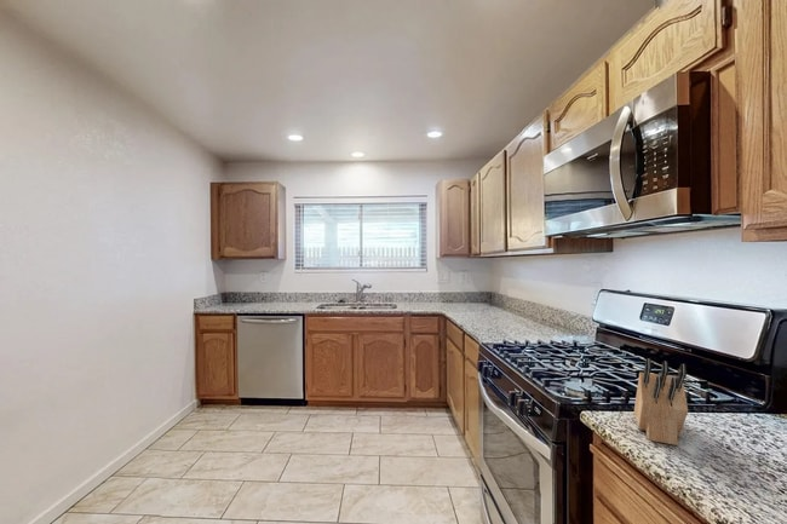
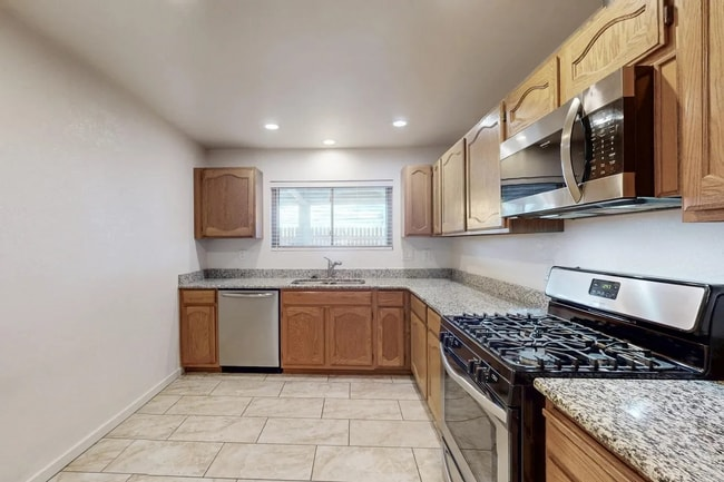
- knife block [633,357,689,447]
